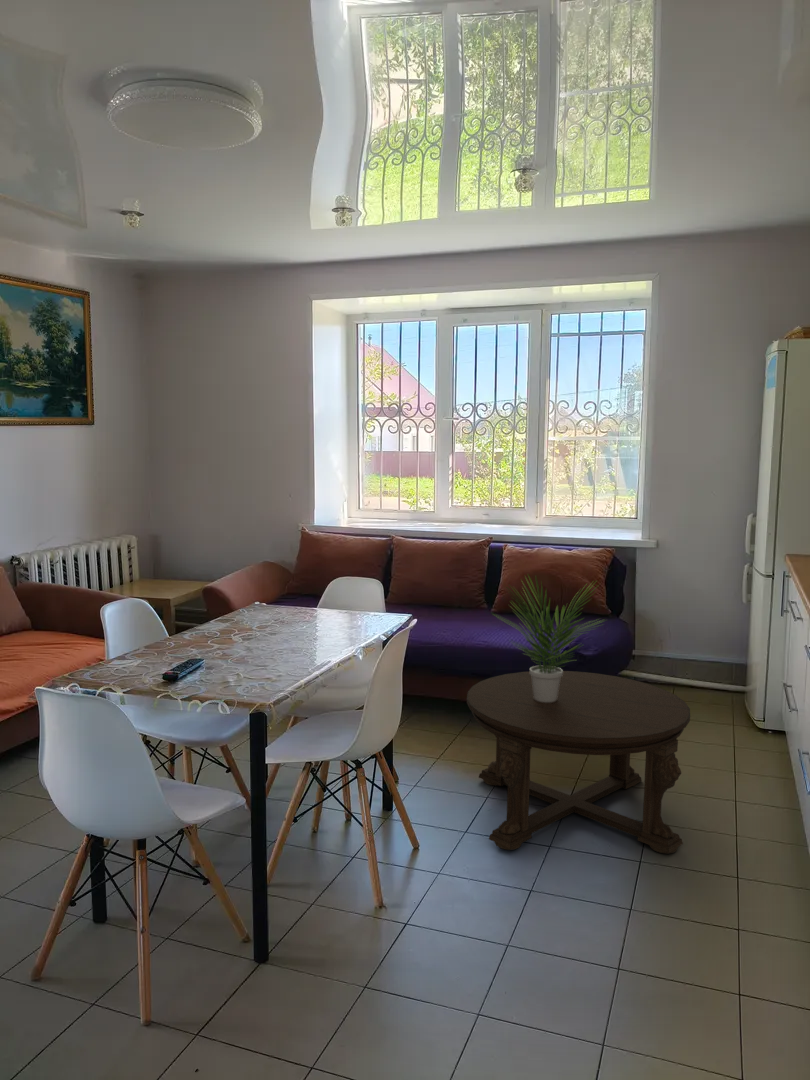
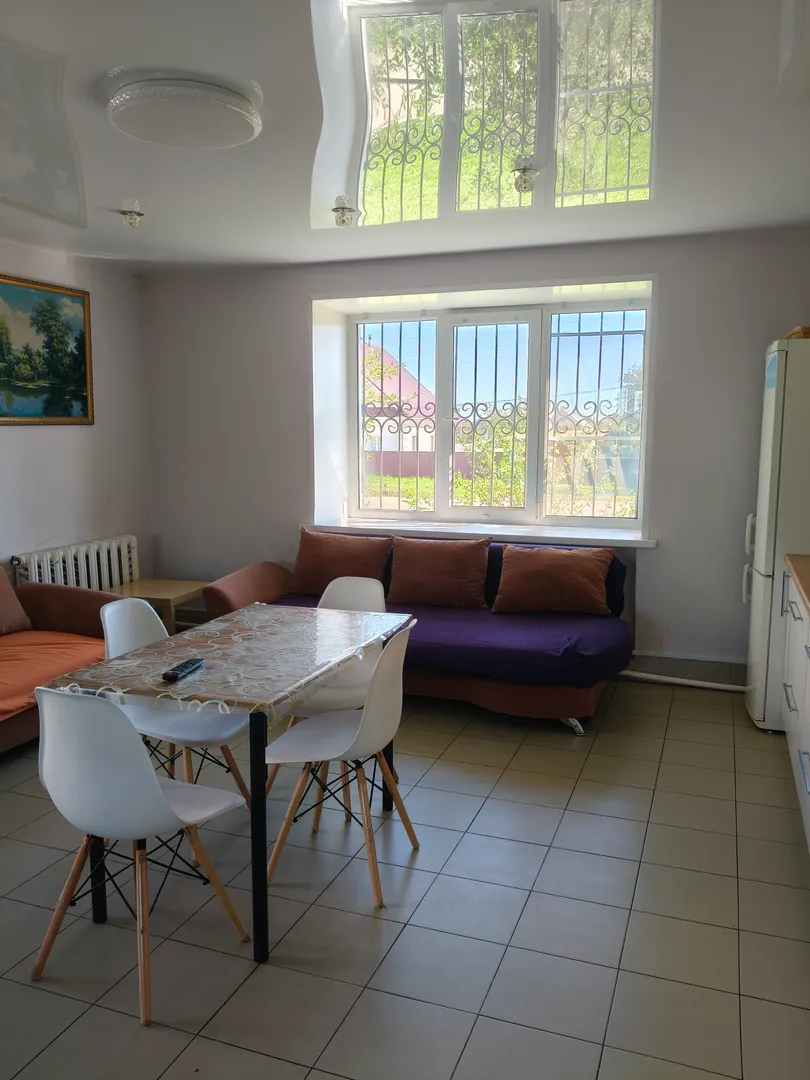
- coffee table [466,670,691,855]
- potted plant [491,574,607,703]
